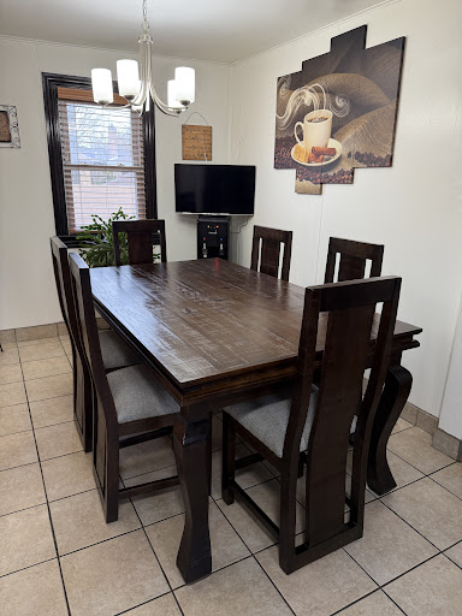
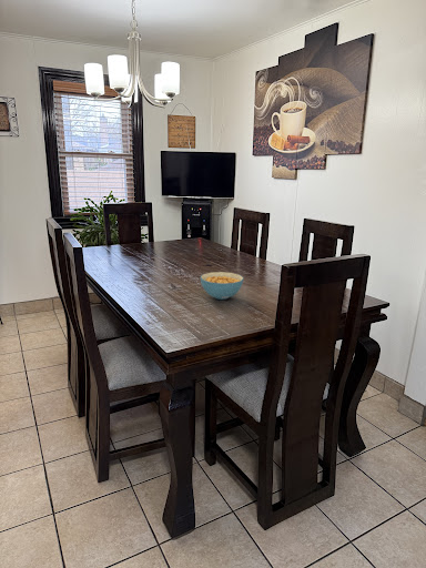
+ cereal bowl [200,271,244,301]
